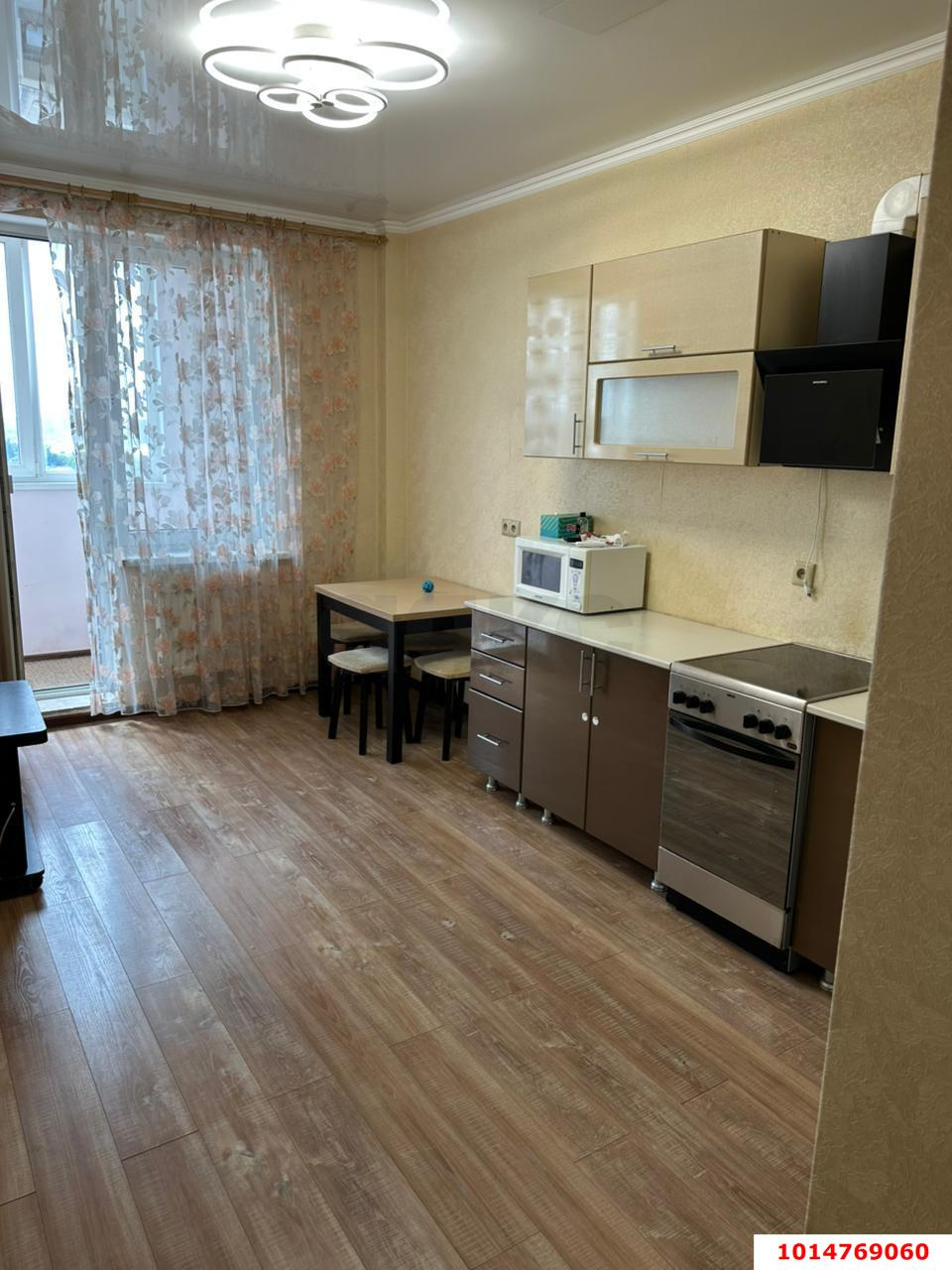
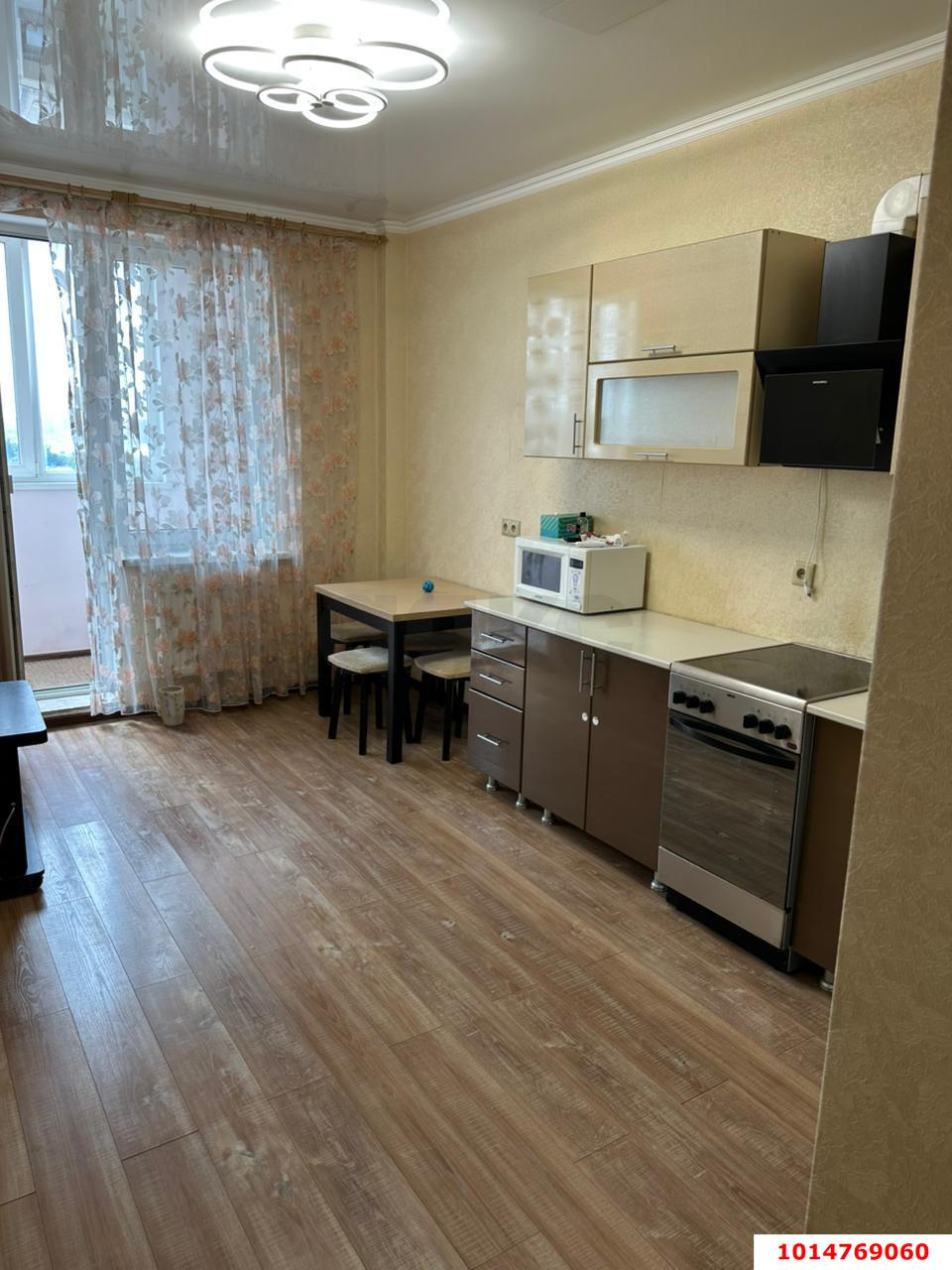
+ plant pot [158,685,185,727]
